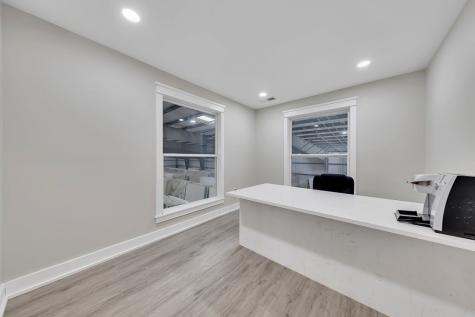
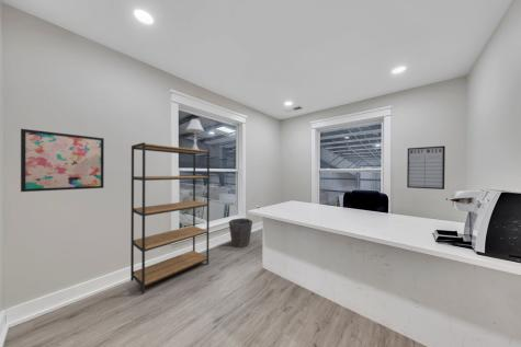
+ wall art [20,128,105,193]
+ bookshelf [129,141,211,294]
+ table lamp [184,118,206,150]
+ waste bin [228,218,253,248]
+ writing board [406,144,446,190]
